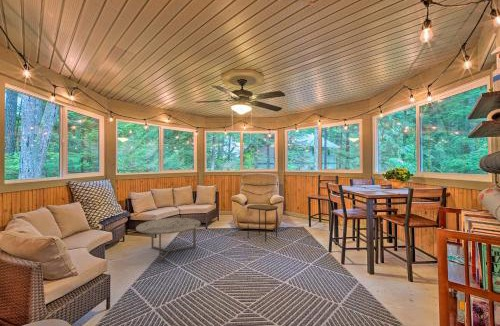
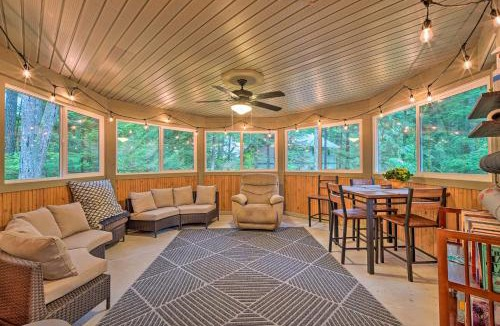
- side table [246,203,279,243]
- coffee table [135,217,201,264]
